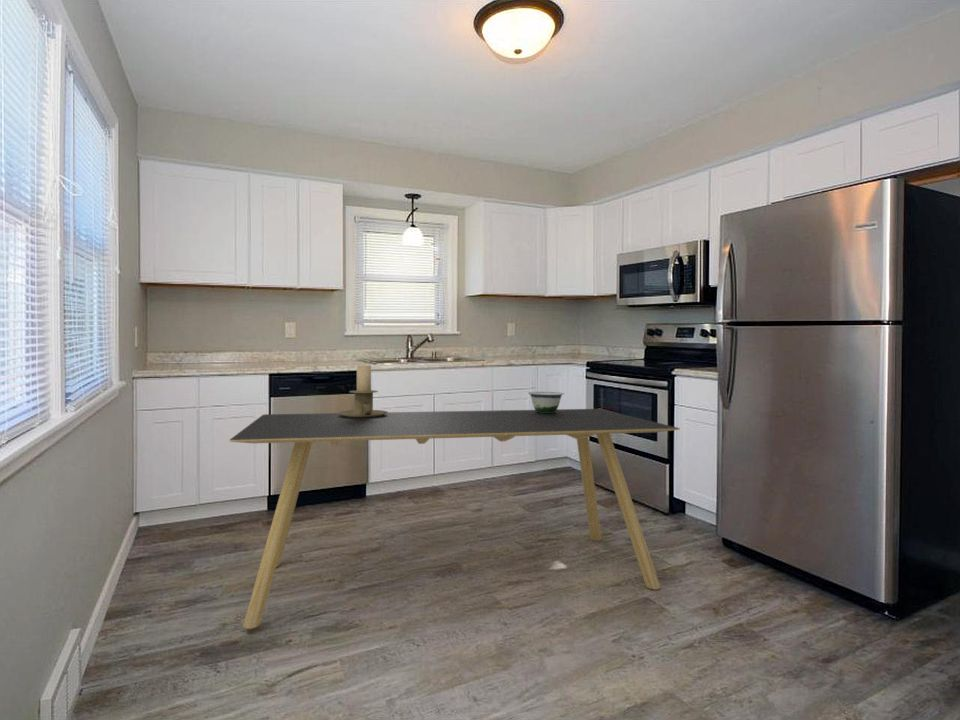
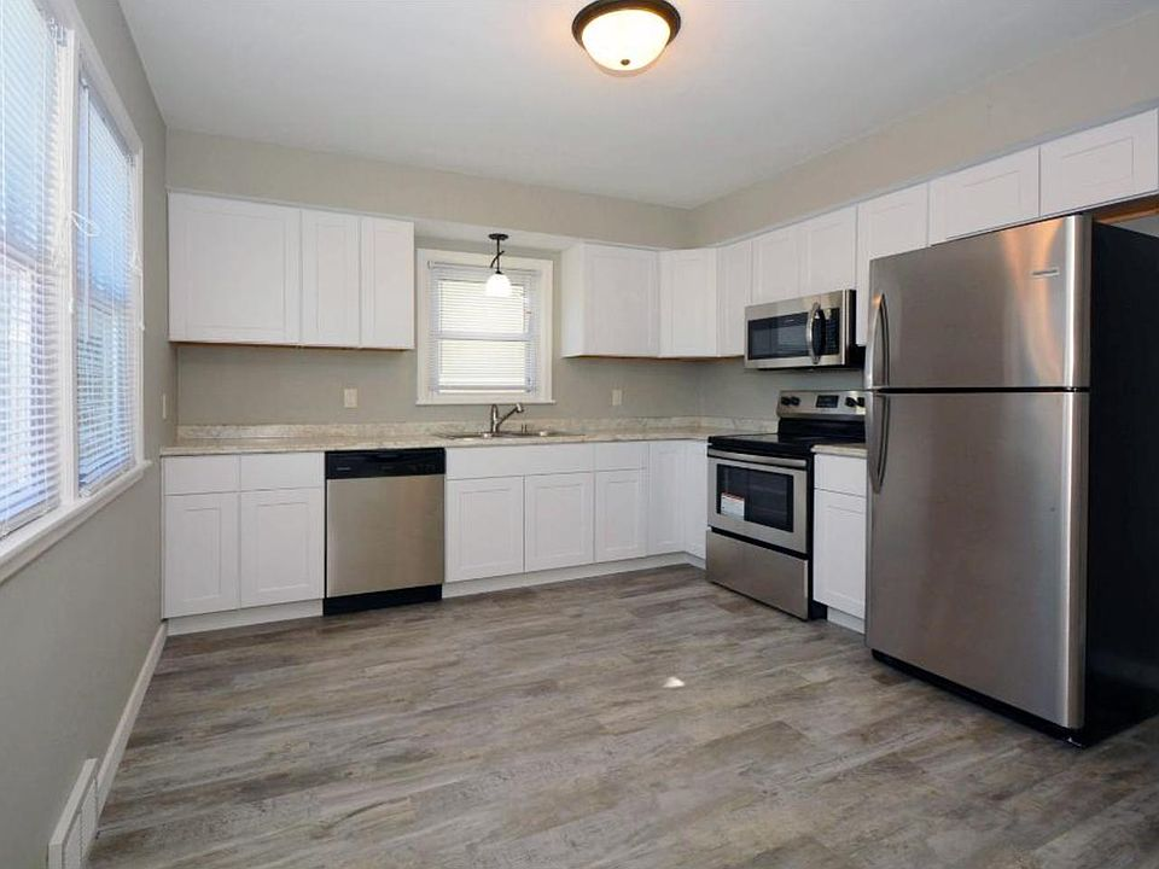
- bowl [527,391,565,413]
- dining table [228,408,681,630]
- candle holder [338,364,389,418]
